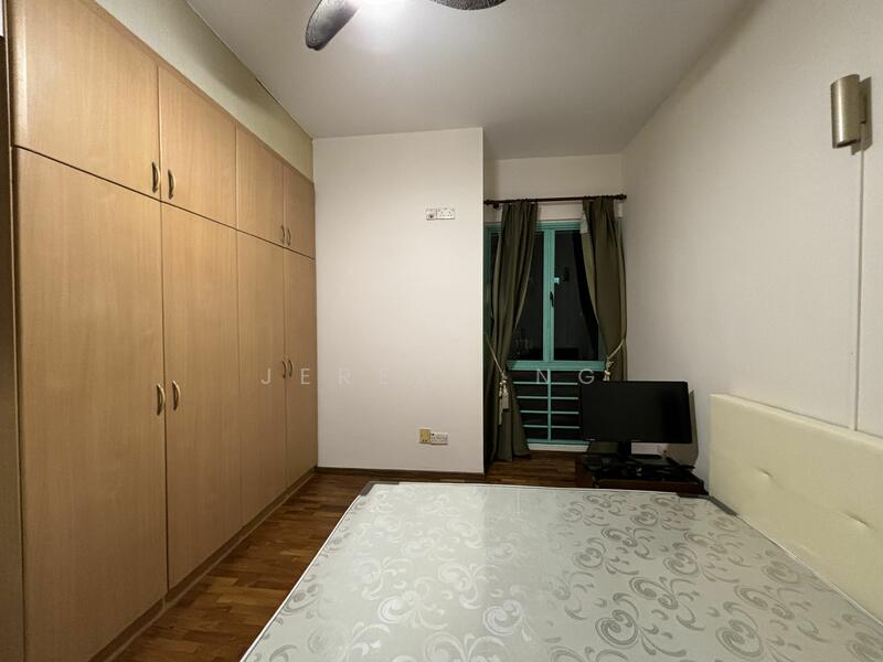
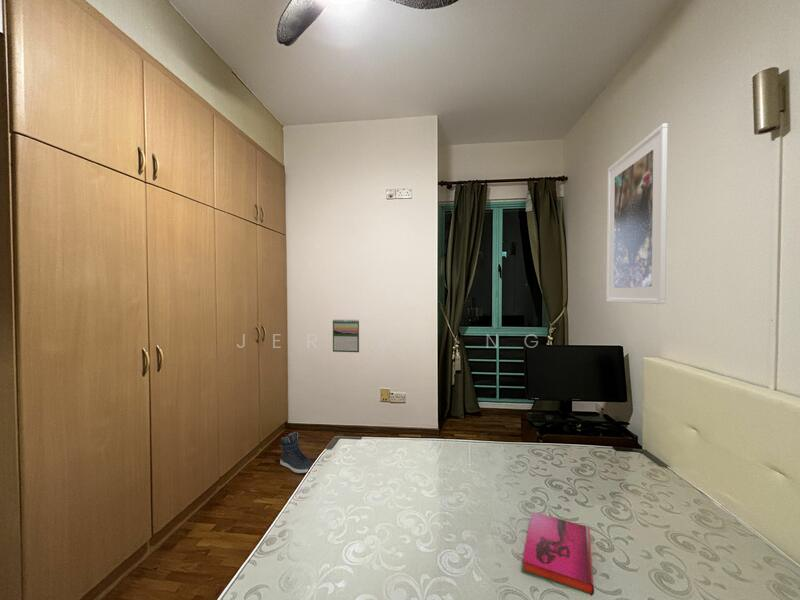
+ hardback book [522,511,595,597]
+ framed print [606,122,669,305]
+ sneaker [279,431,314,474]
+ calendar [332,318,360,353]
